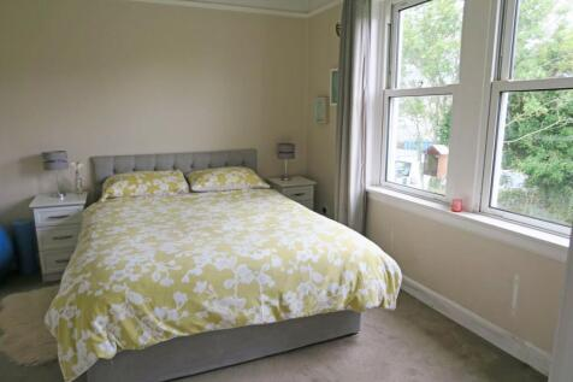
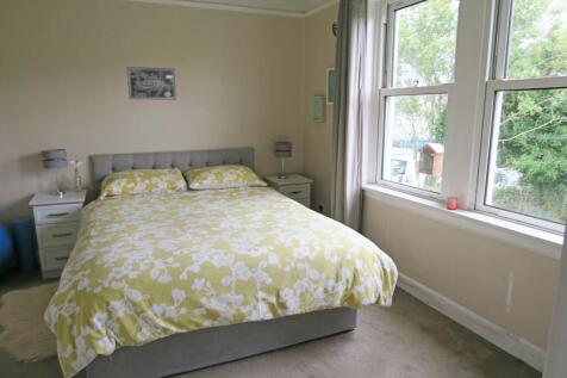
+ wall art [126,66,177,100]
